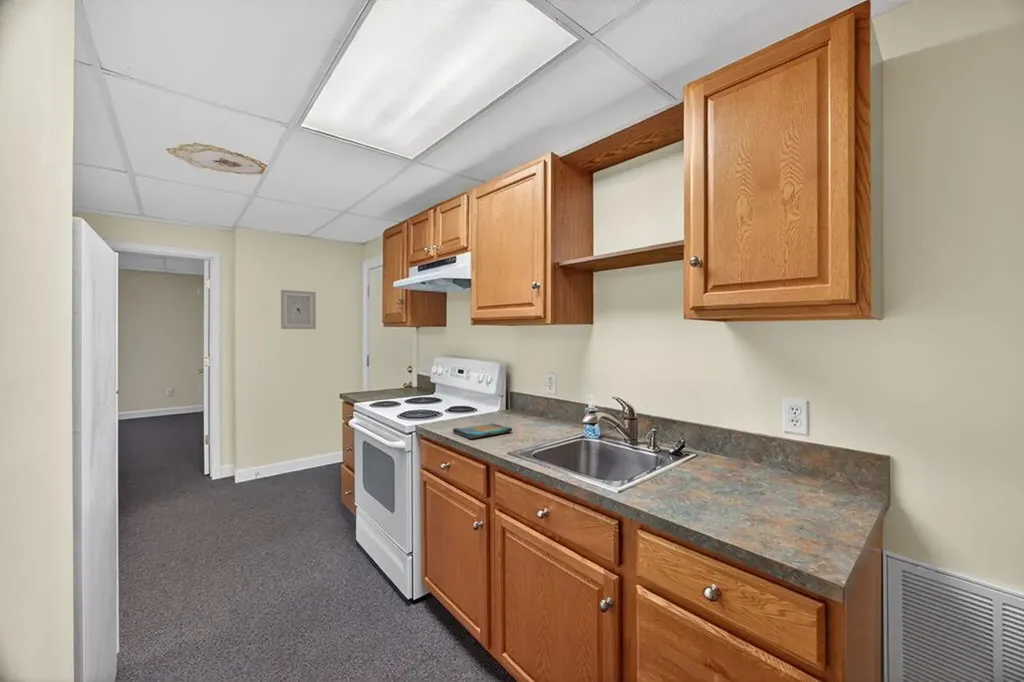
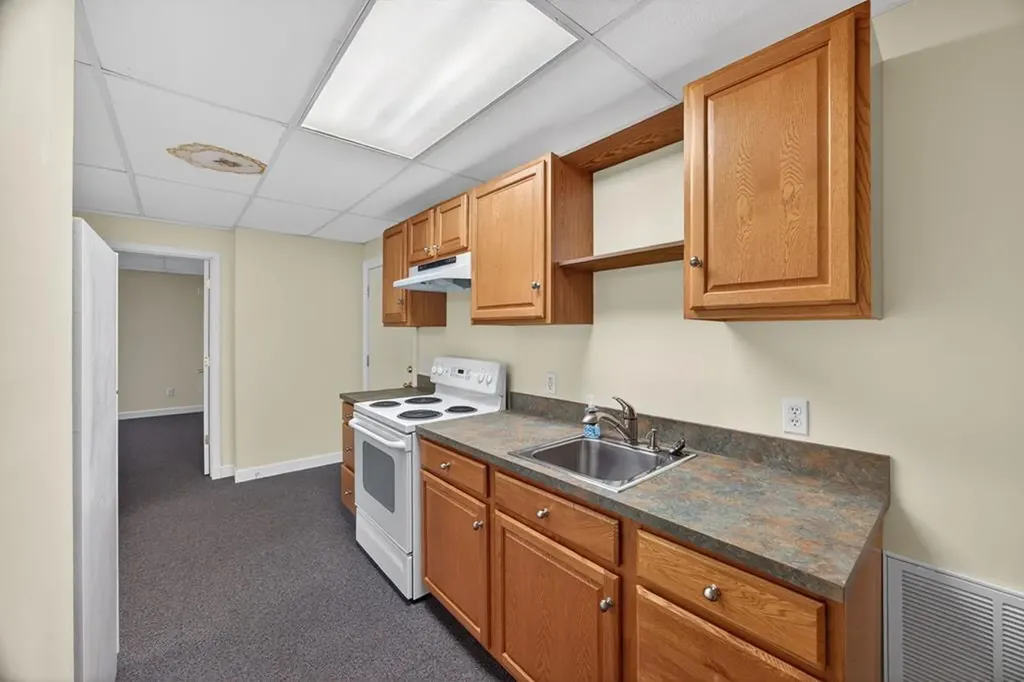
- dish towel [452,422,513,440]
- wall art [280,289,317,330]
